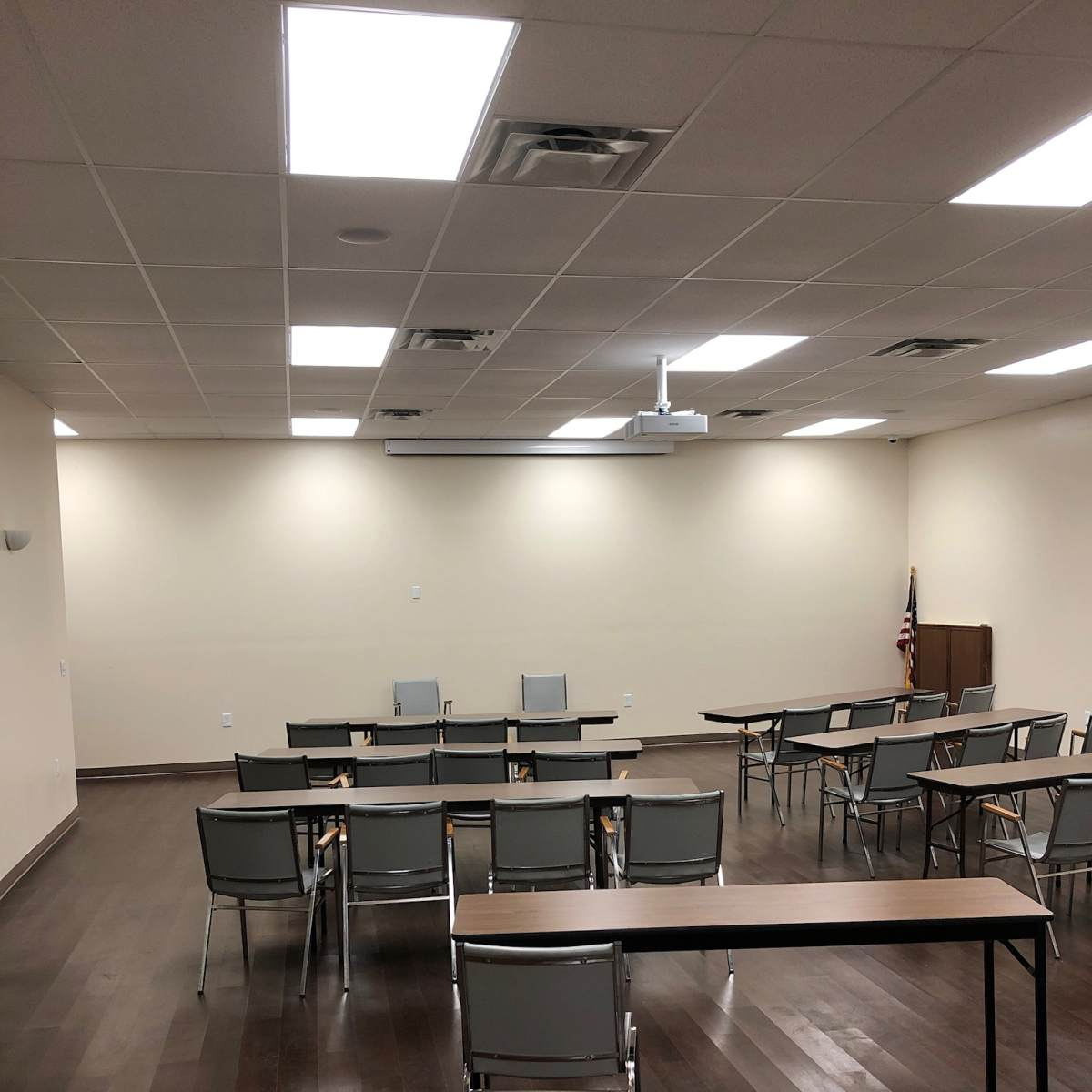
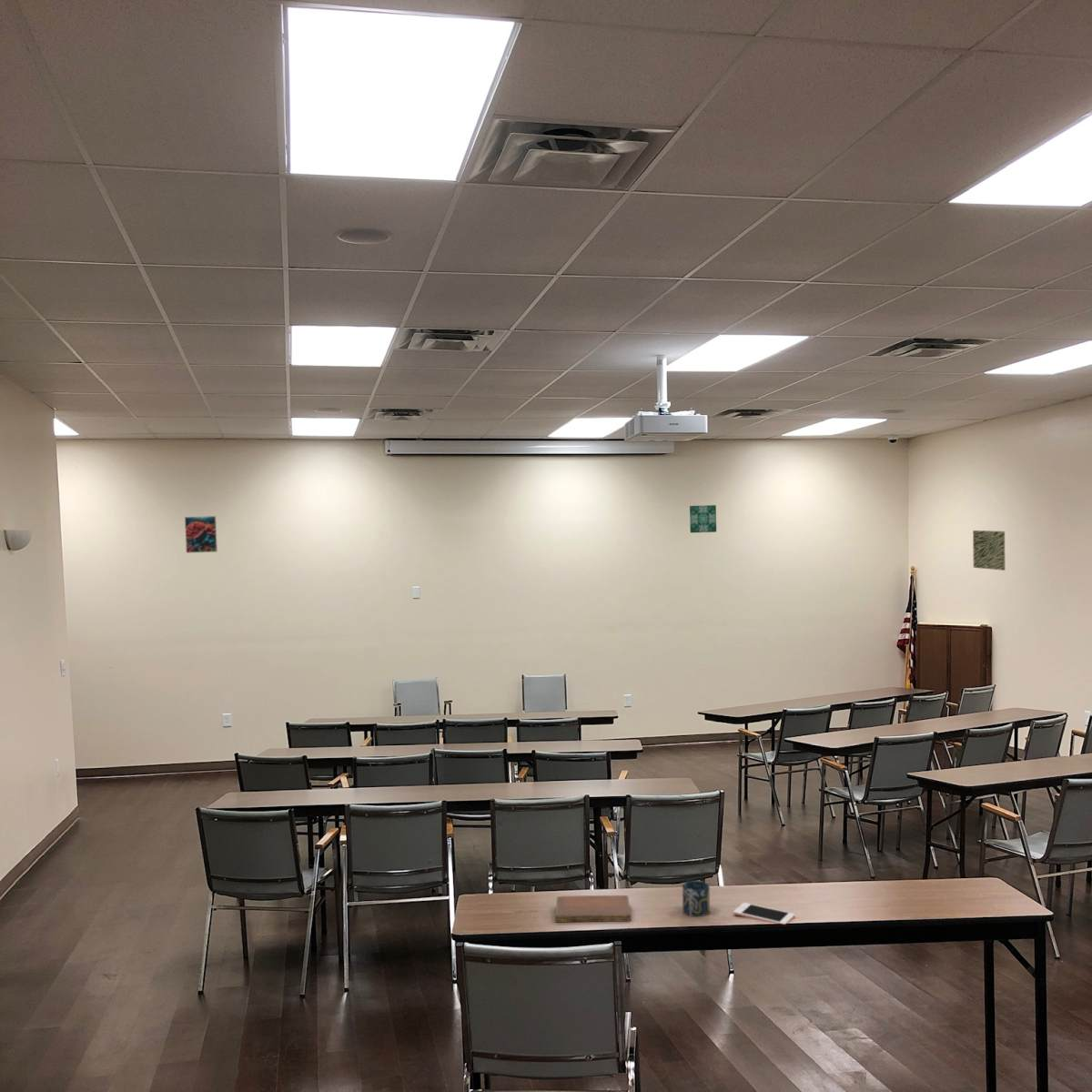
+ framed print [184,515,218,554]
+ cup [682,880,711,917]
+ cell phone [733,902,795,925]
+ notebook [554,895,632,924]
+ wall art [972,530,1006,571]
+ wall art [689,504,717,533]
